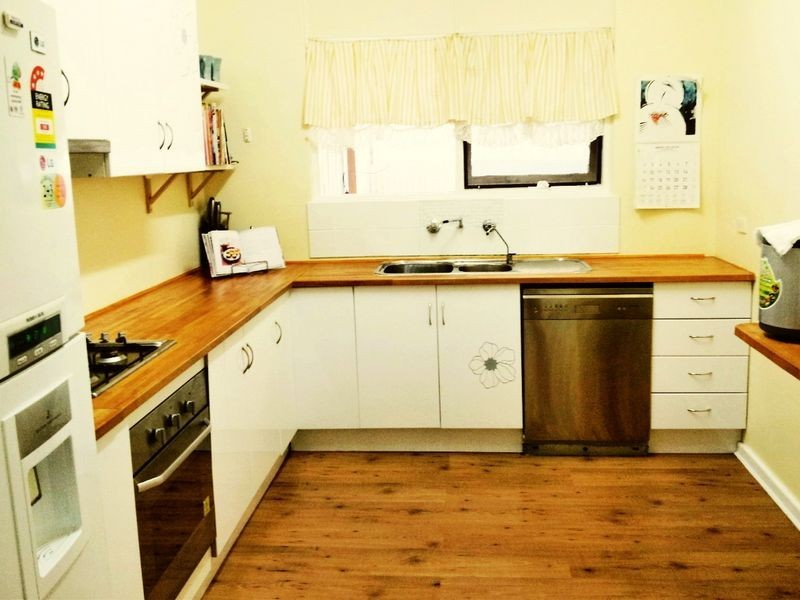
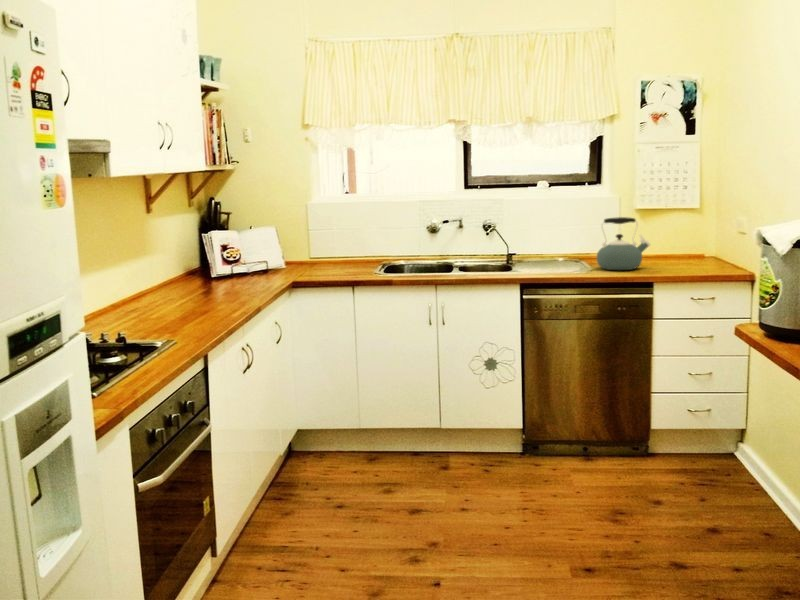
+ kettle [596,216,651,271]
